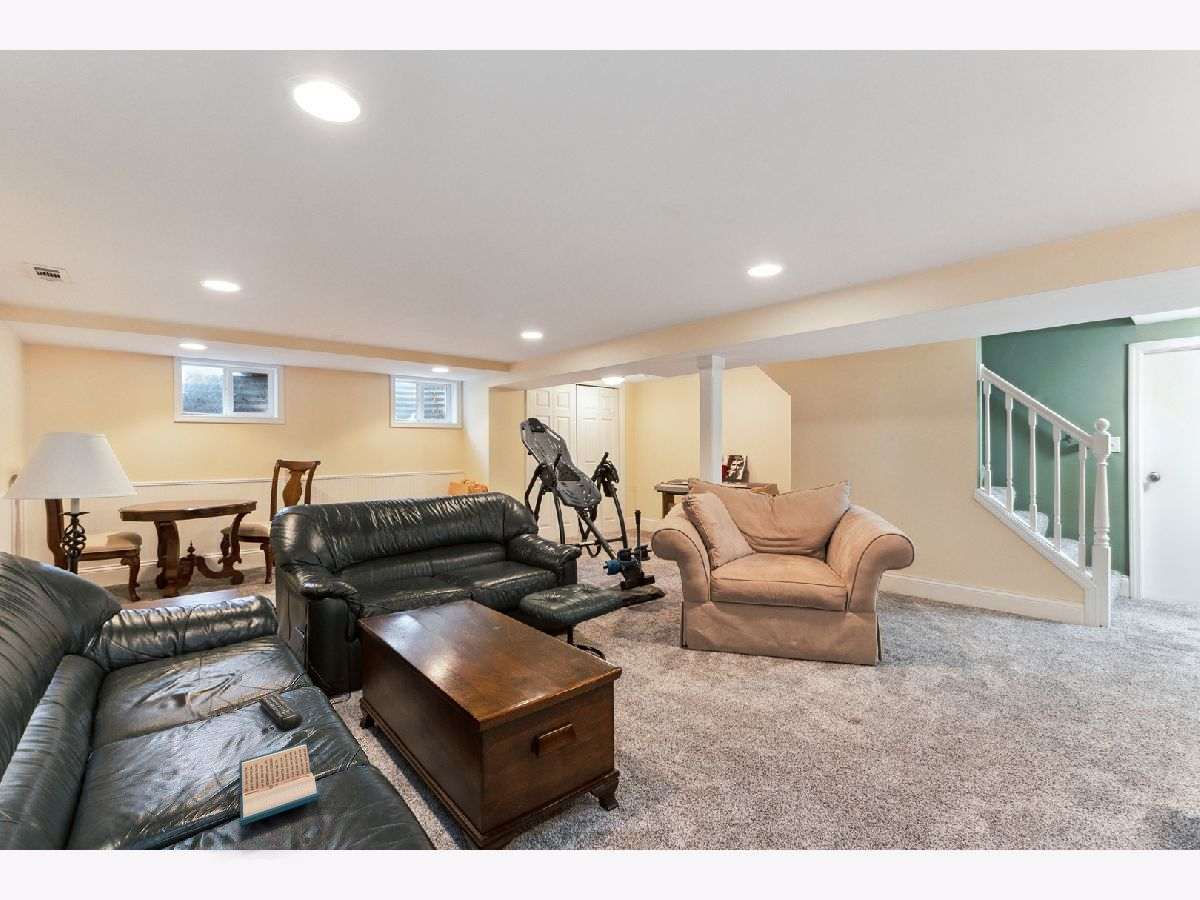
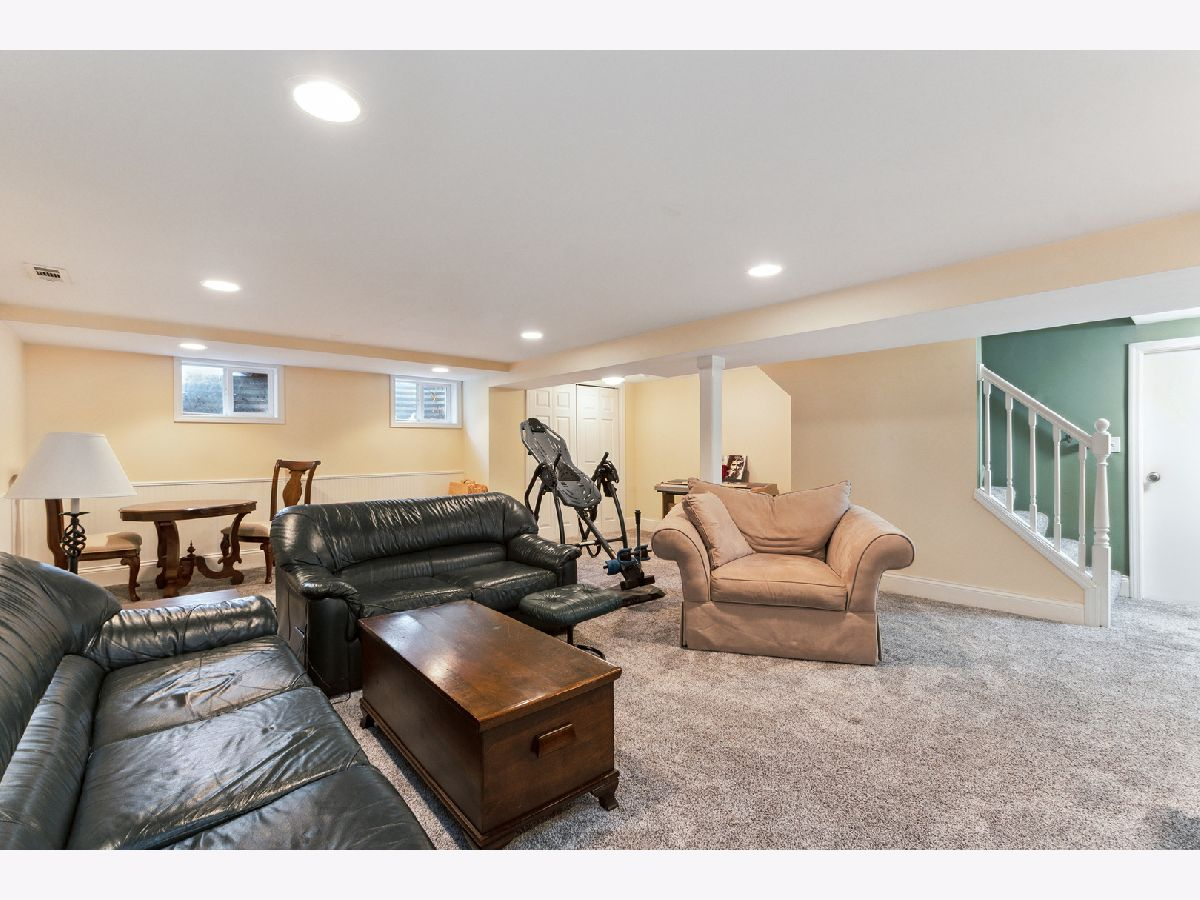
- hardback book [238,741,321,827]
- remote control [258,693,303,731]
